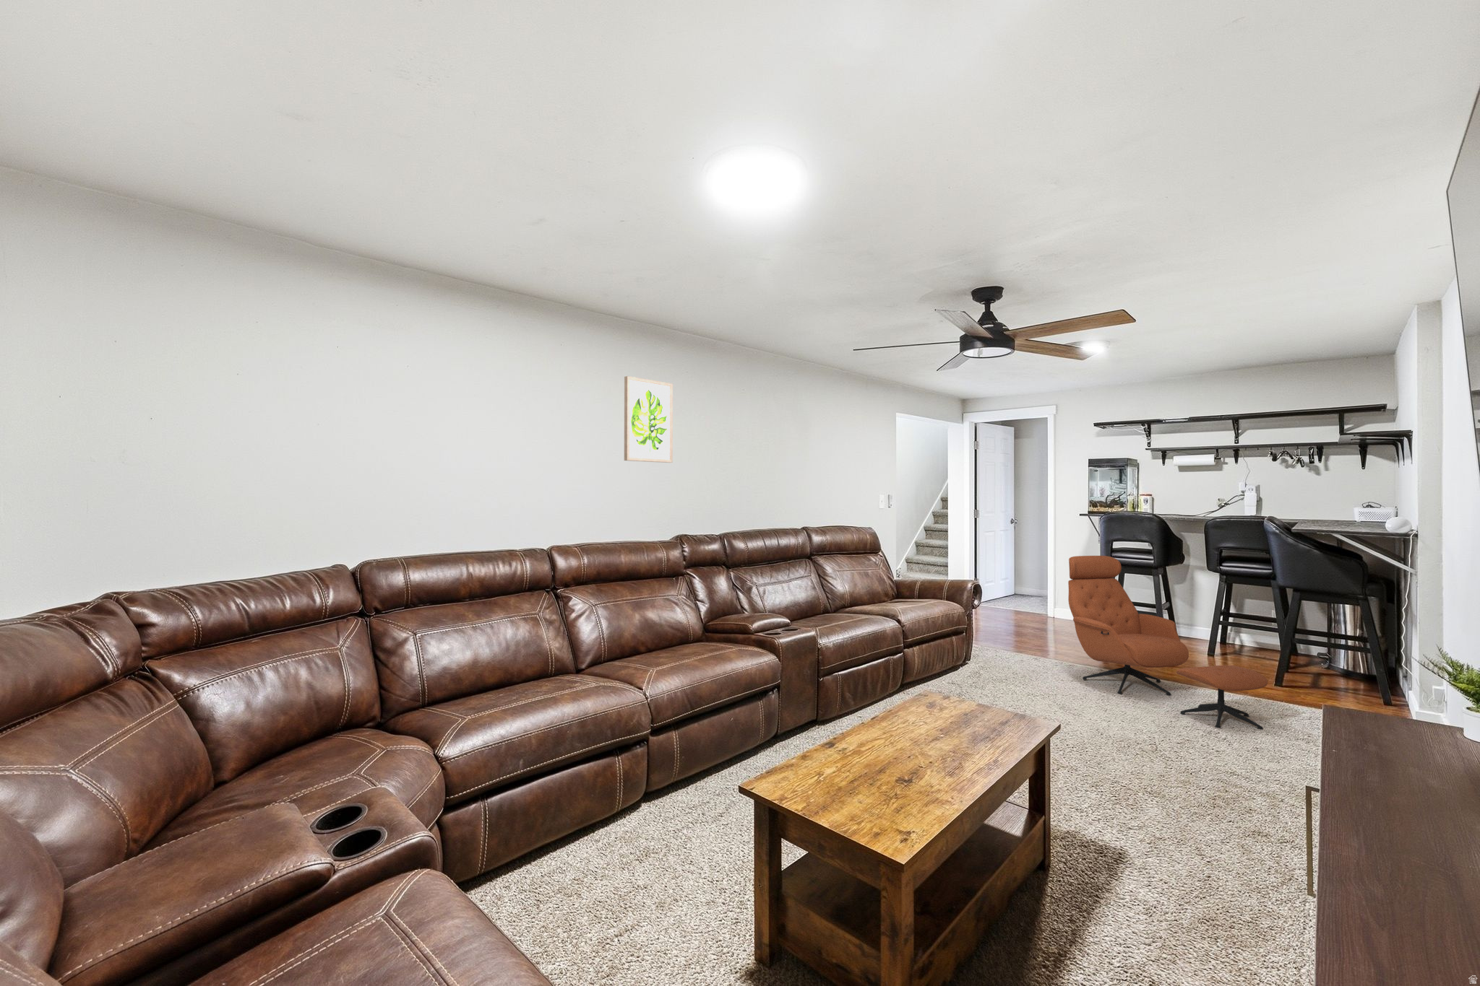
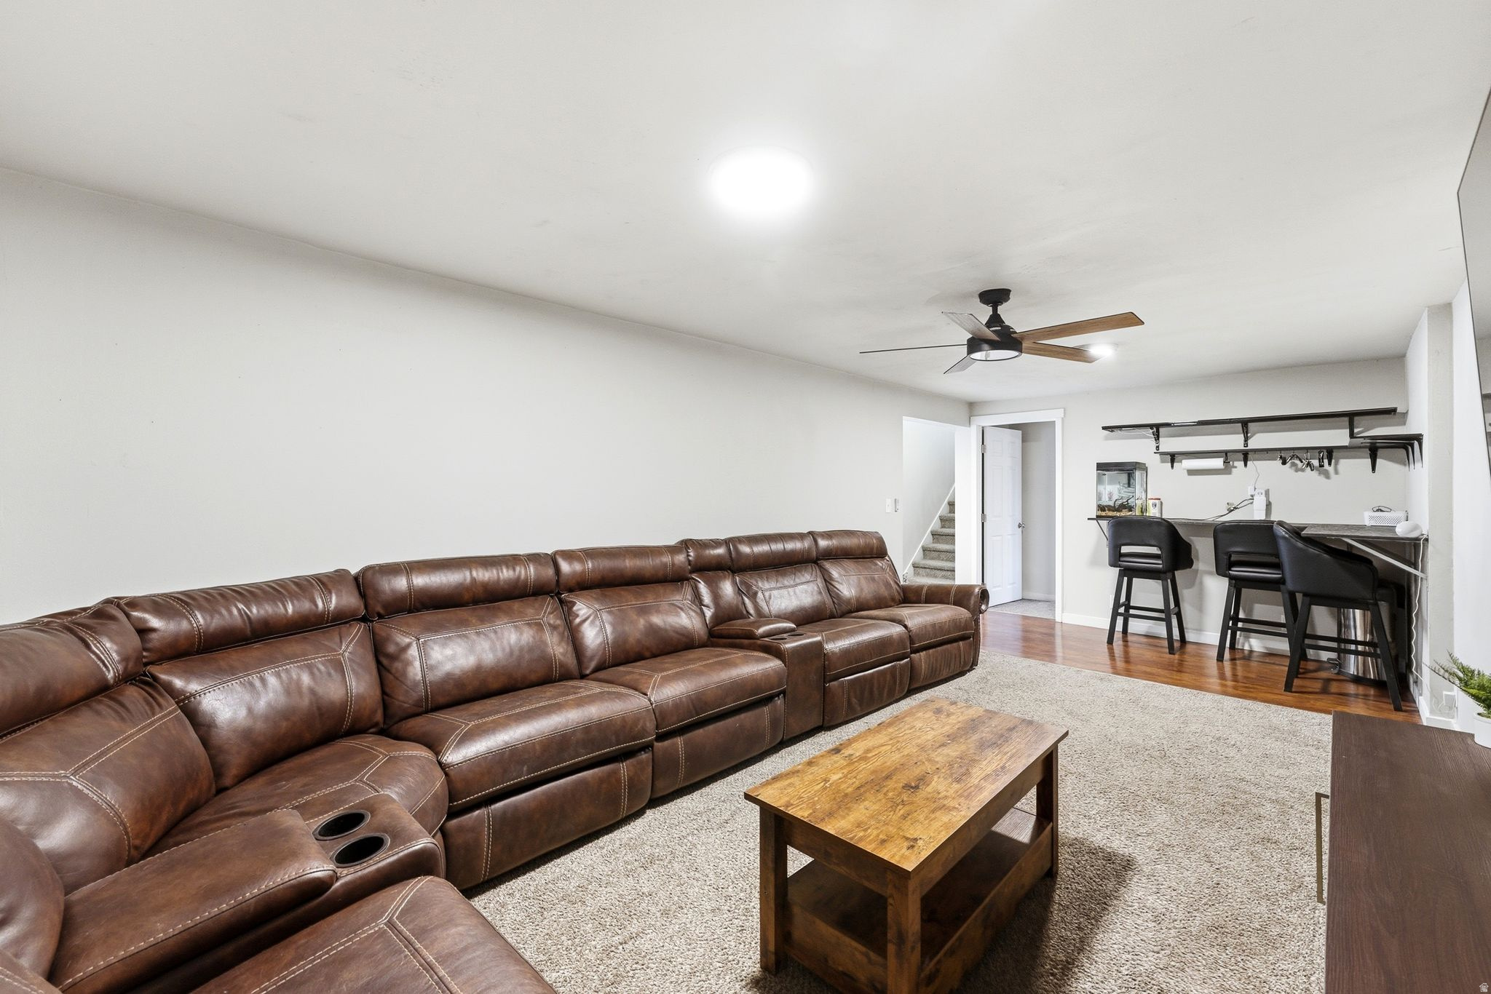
- lounge chair [1067,555,1269,731]
- wall art [623,375,674,463]
